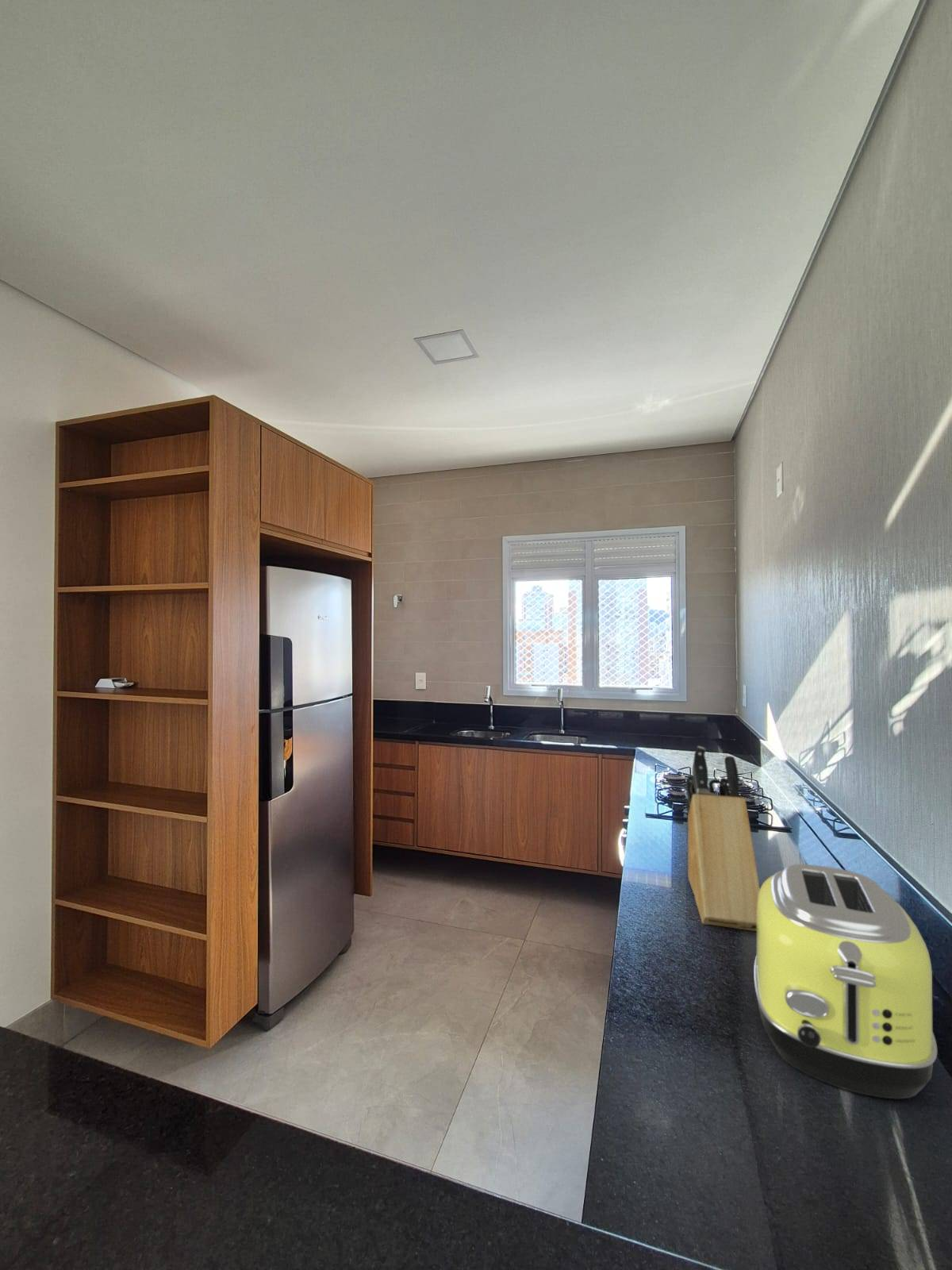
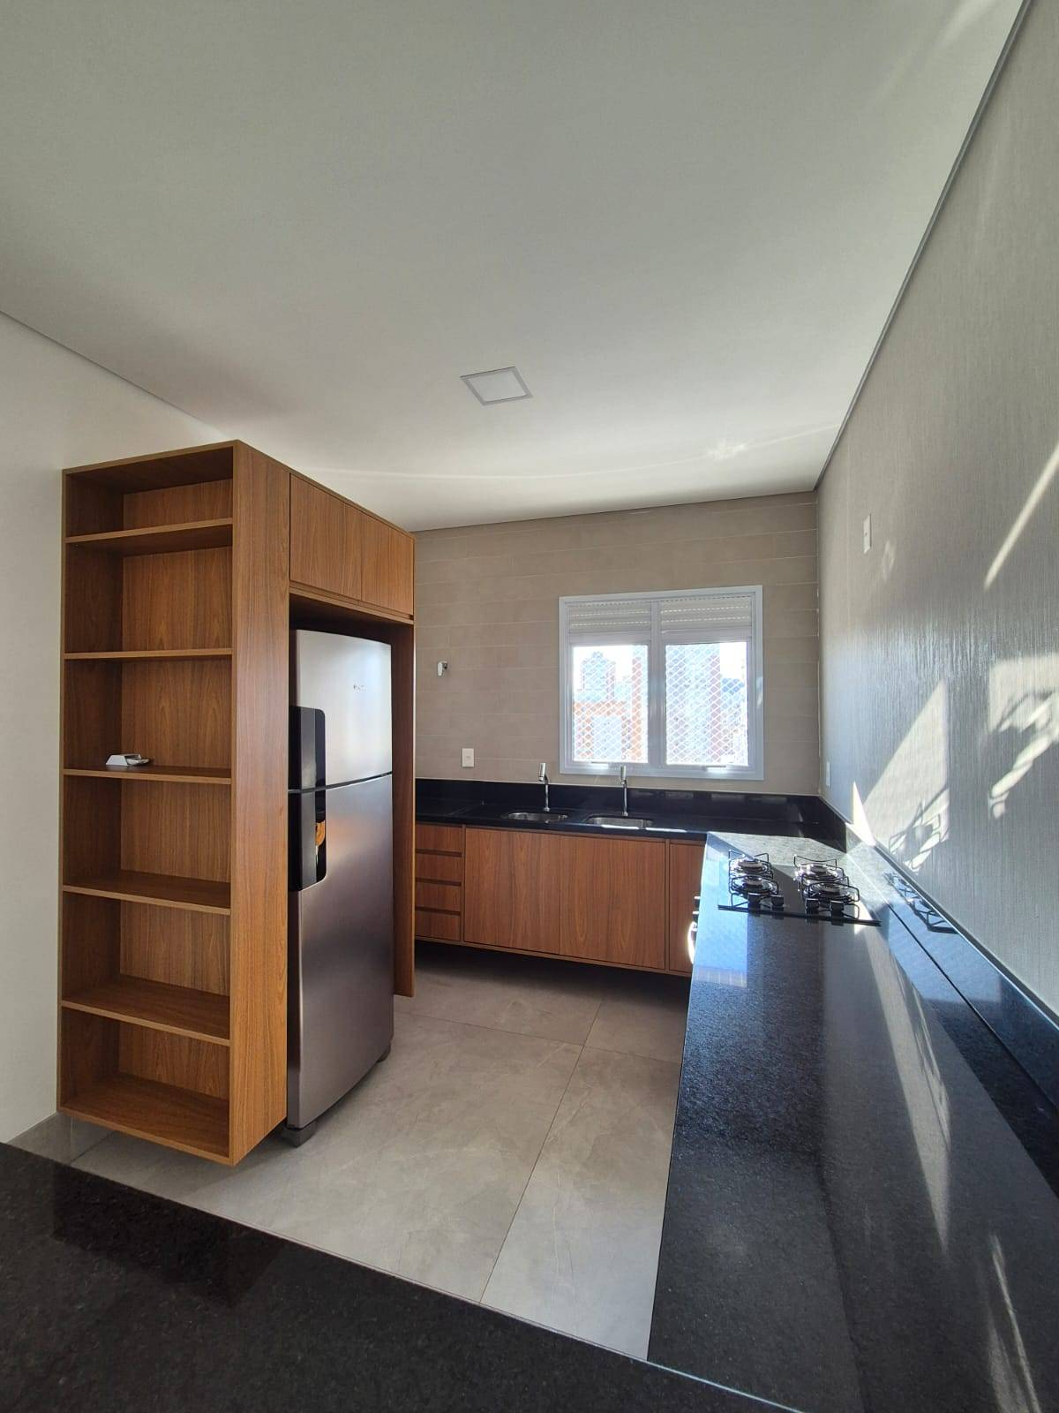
- toaster [753,864,938,1099]
- knife block [685,745,761,932]
